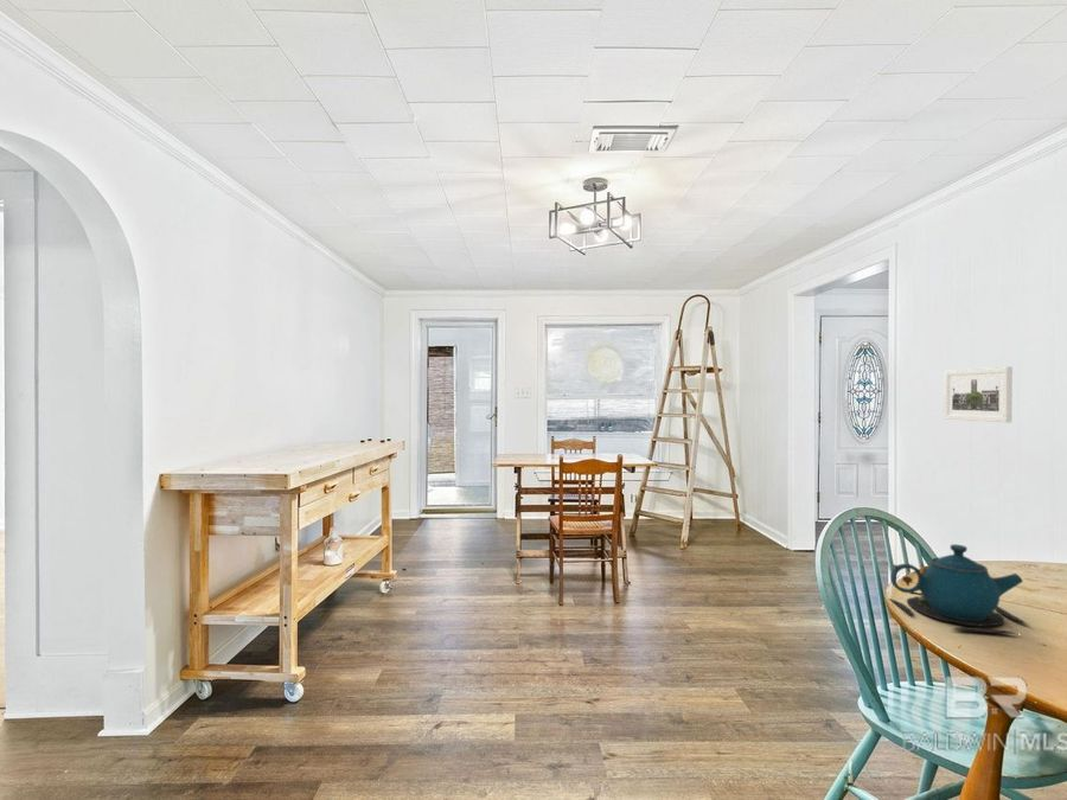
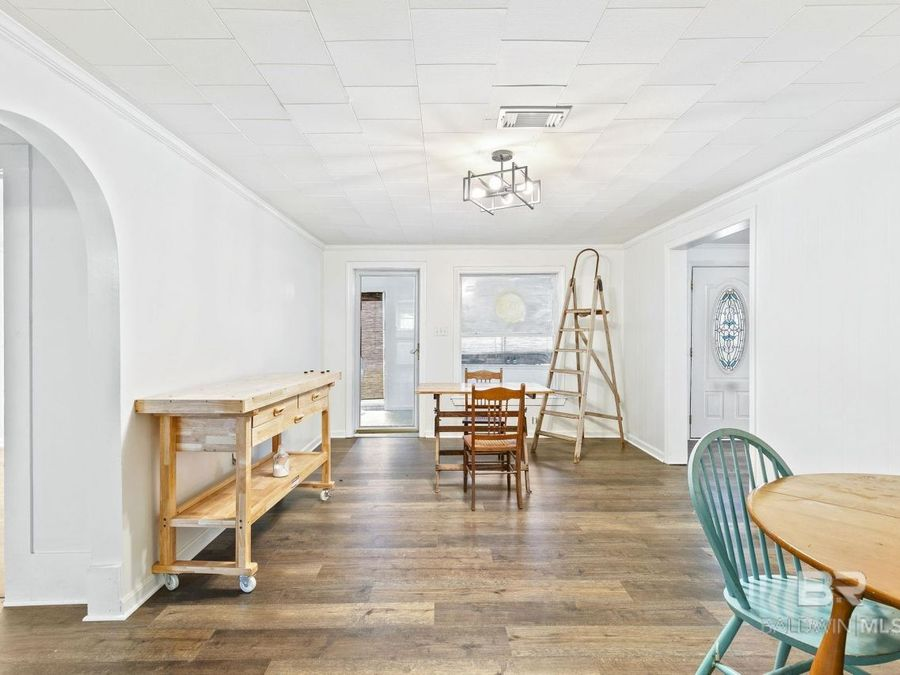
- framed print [943,366,1014,424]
- teapot [889,543,1030,635]
